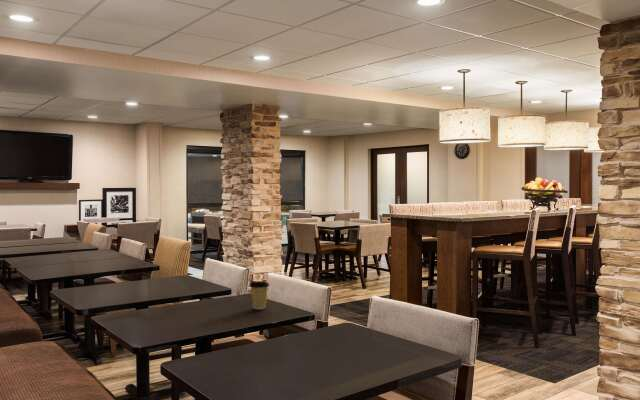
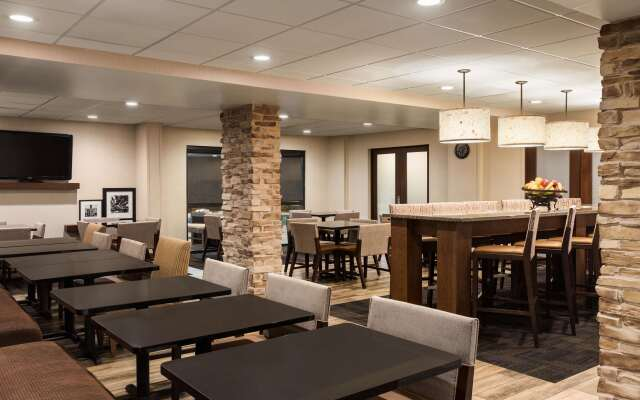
- coffee cup [248,280,271,310]
